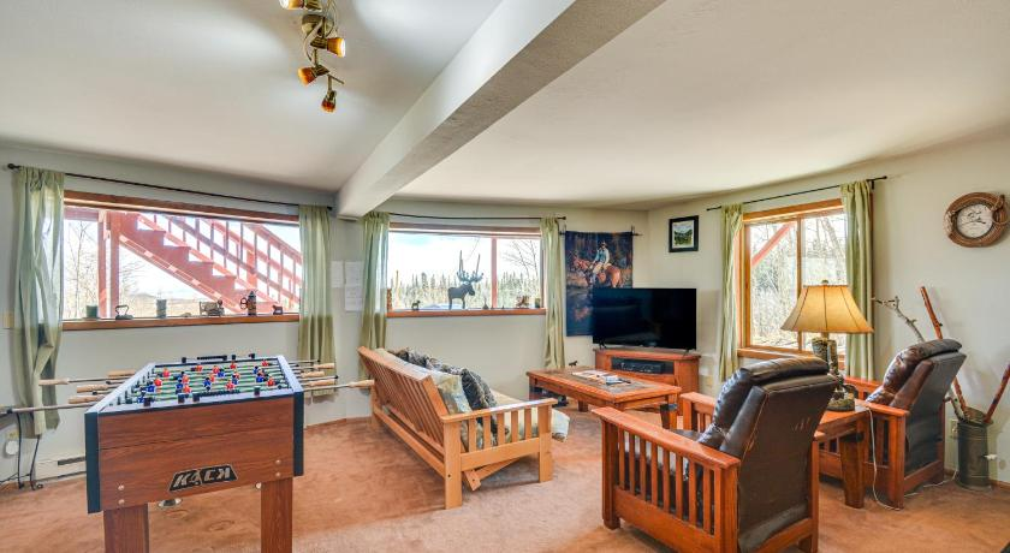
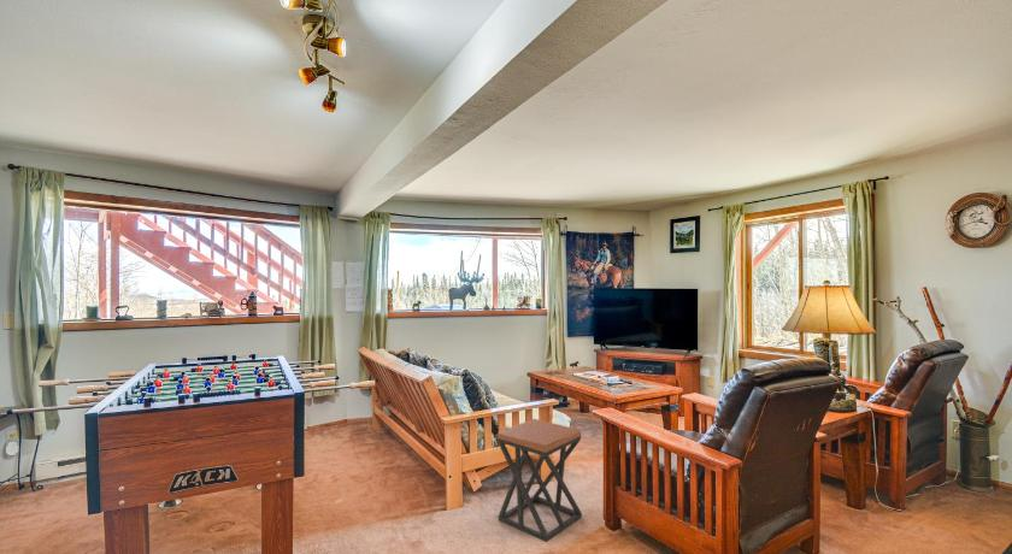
+ stool [496,418,583,543]
